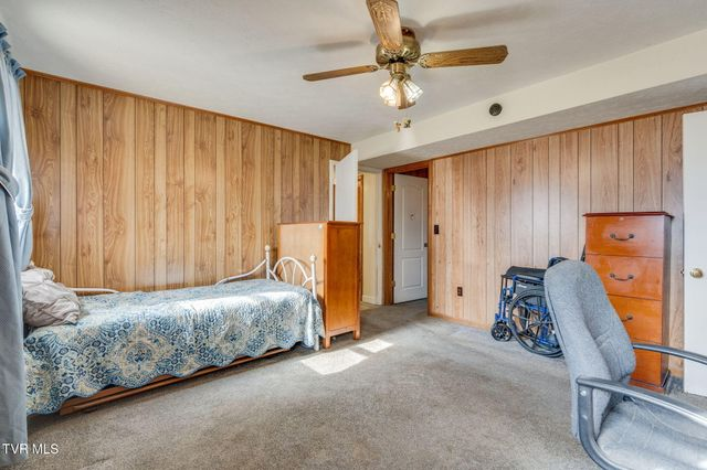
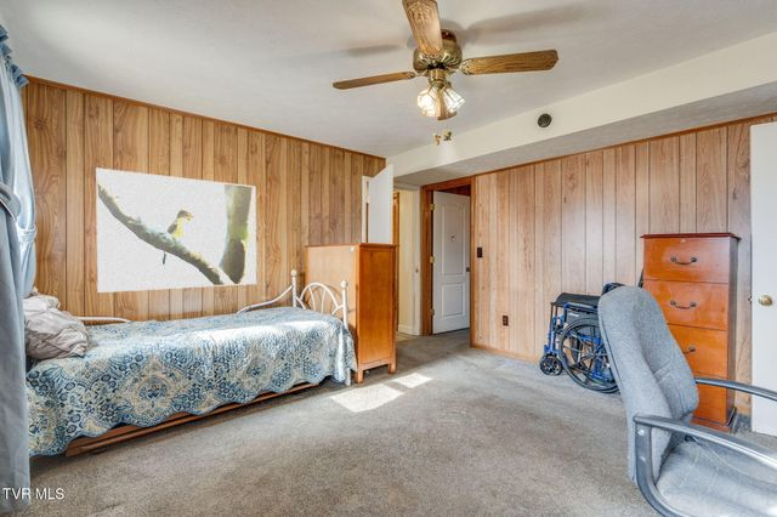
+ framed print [95,166,257,294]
